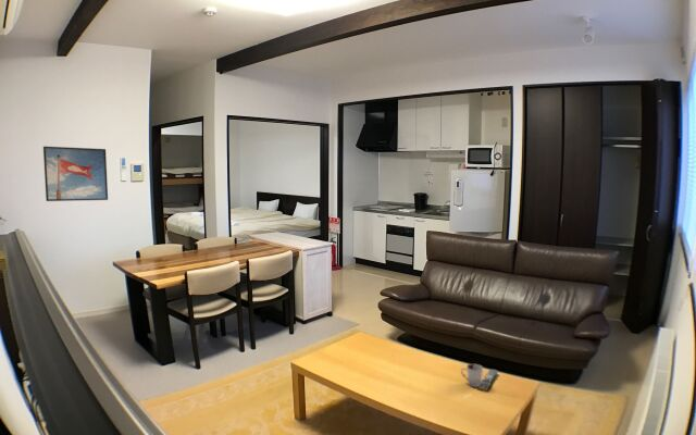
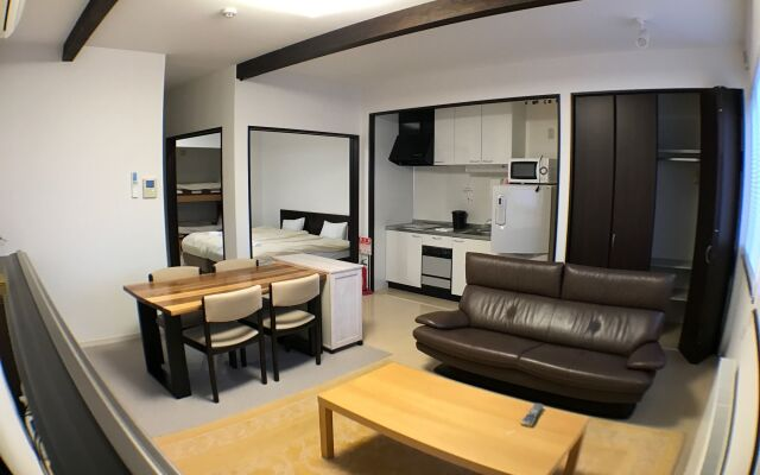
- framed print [42,146,109,202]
- cup [460,363,484,388]
